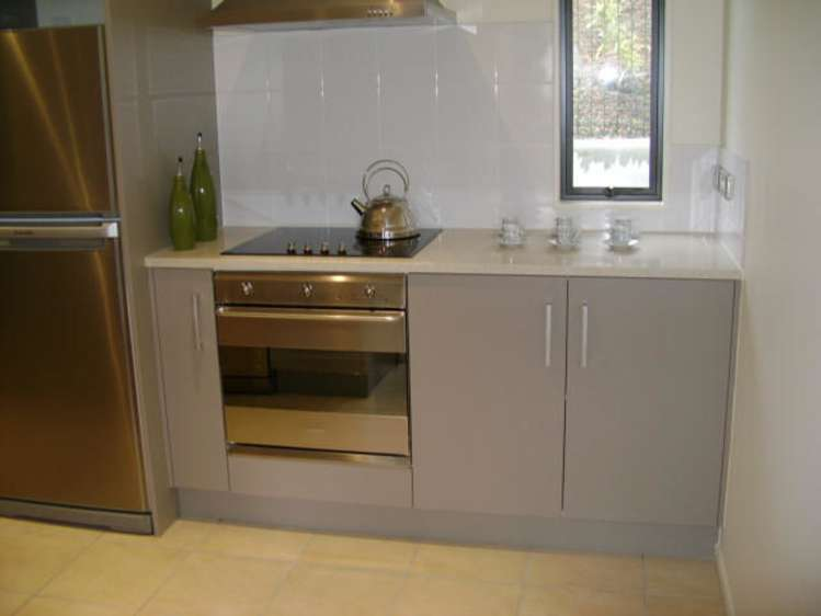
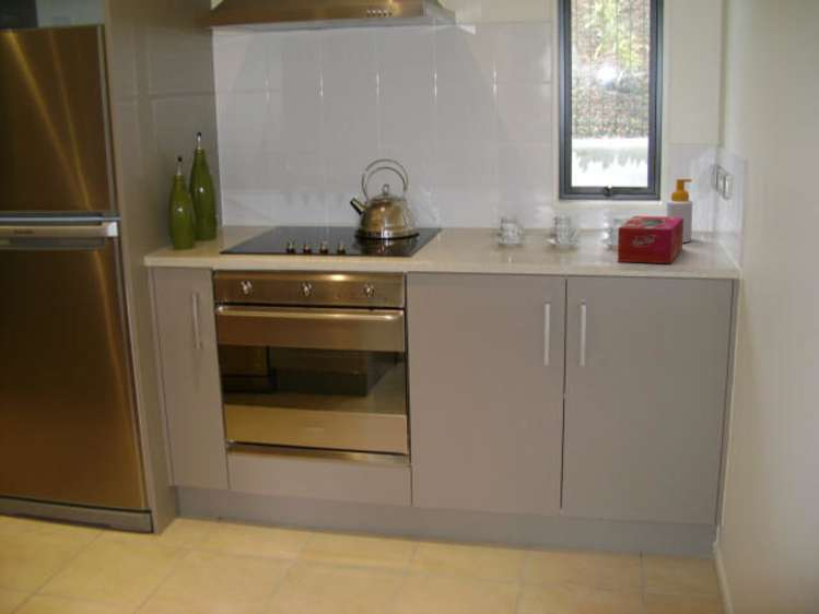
+ tissue box [617,215,683,264]
+ soap bottle [666,178,694,244]
